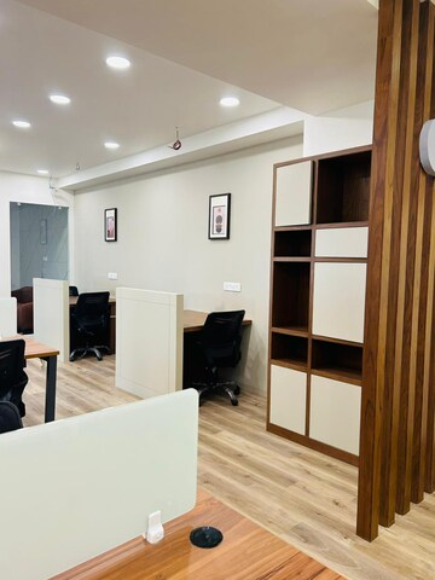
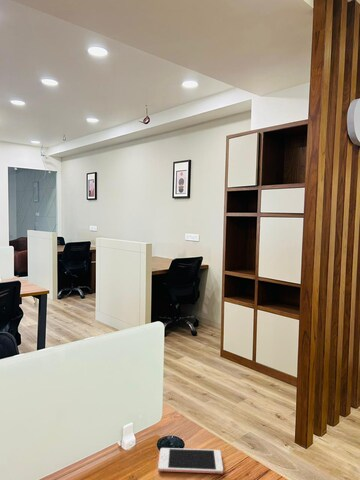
+ cell phone [157,447,224,475]
